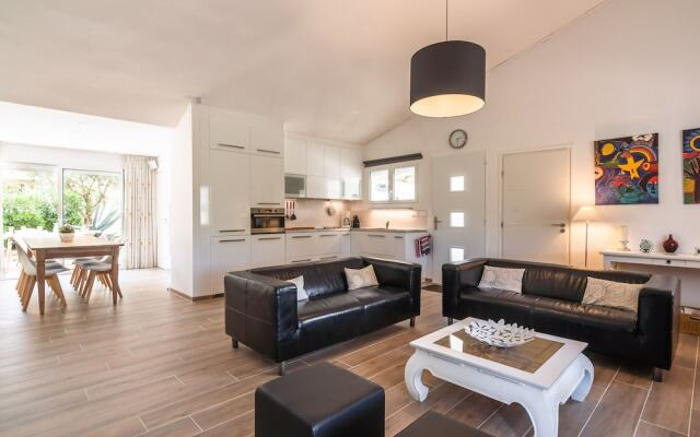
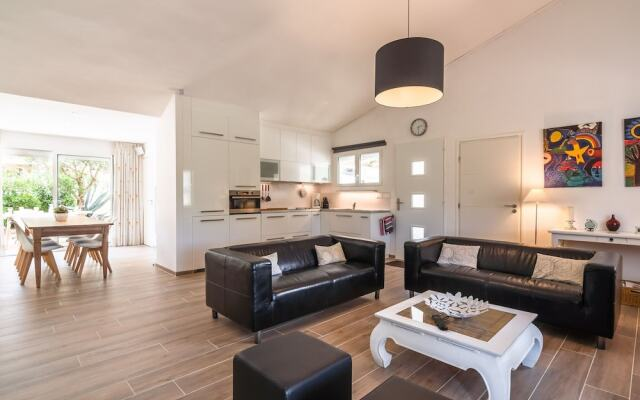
+ remote control [431,313,449,331]
